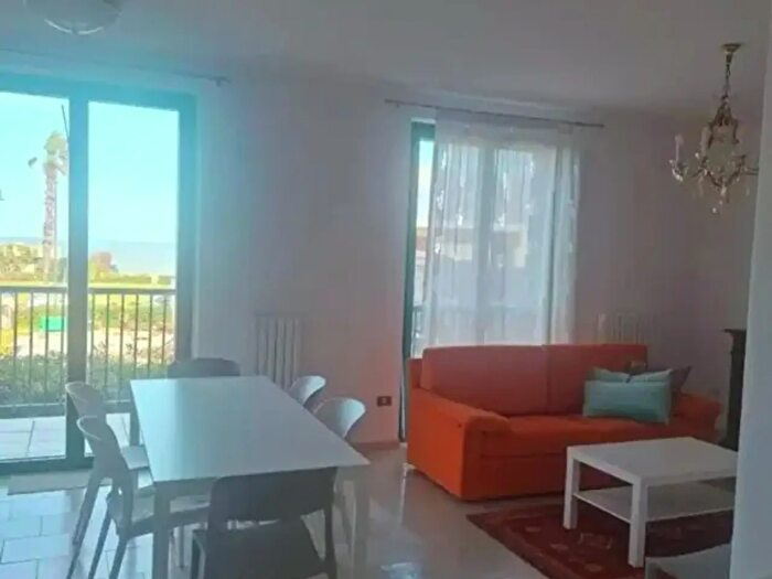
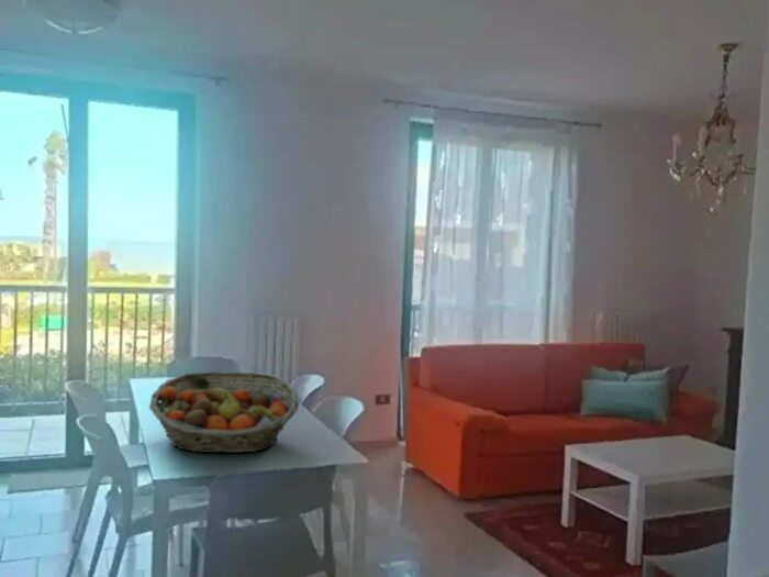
+ fruit basket [148,370,301,454]
